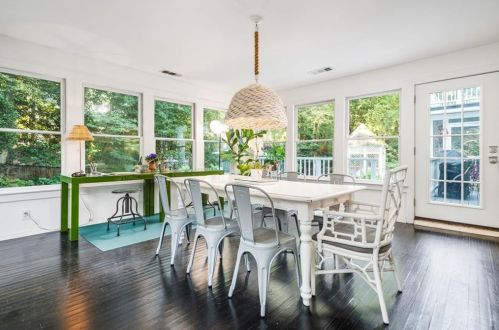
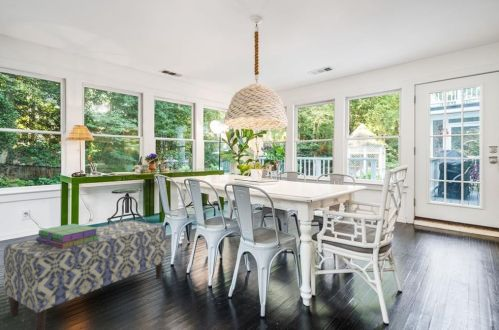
+ bench [3,219,167,330]
+ stack of books [35,223,100,249]
